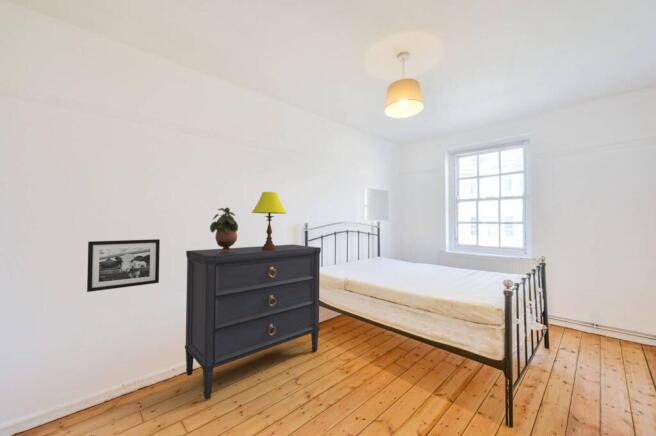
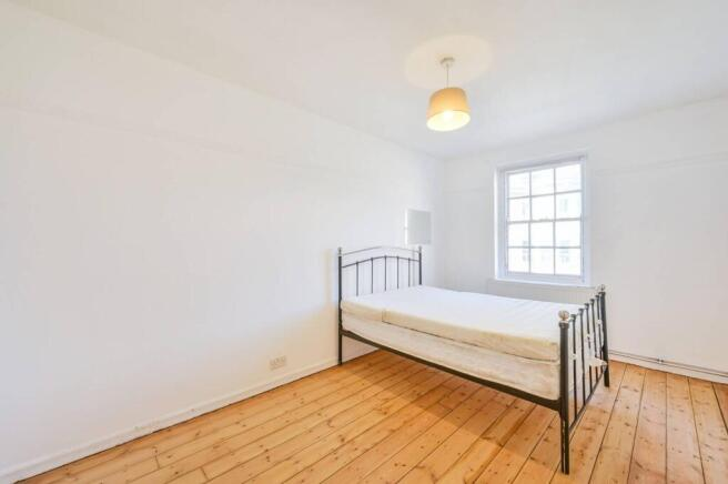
- potted plant [209,207,239,252]
- dresser [184,243,322,401]
- picture frame [86,238,161,293]
- table lamp [251,191,288,250]
